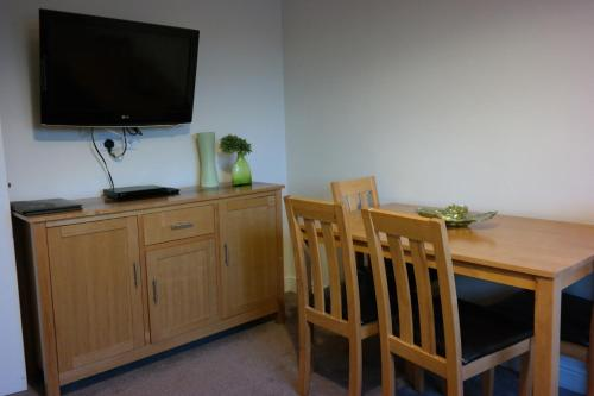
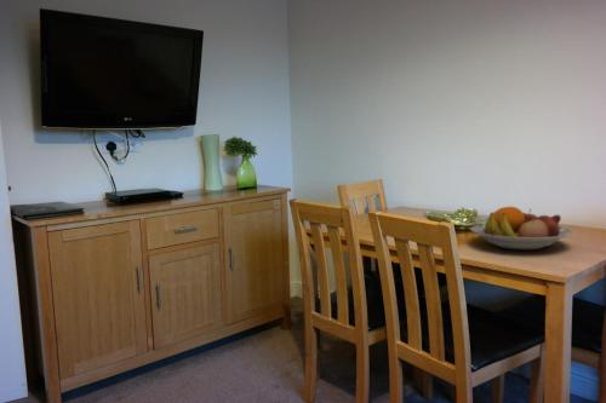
+ fruit bowl [469,206,573,251]
